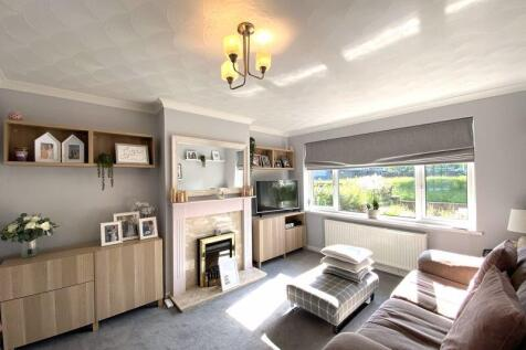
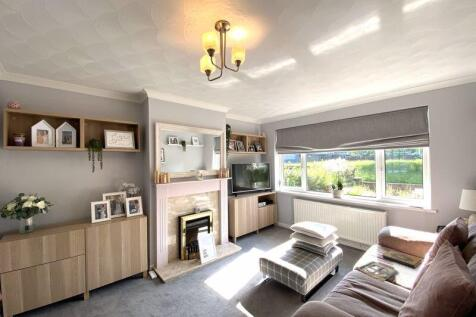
+ magazine [356,260,399,282]
+ hardback book [382,249,422,269]
